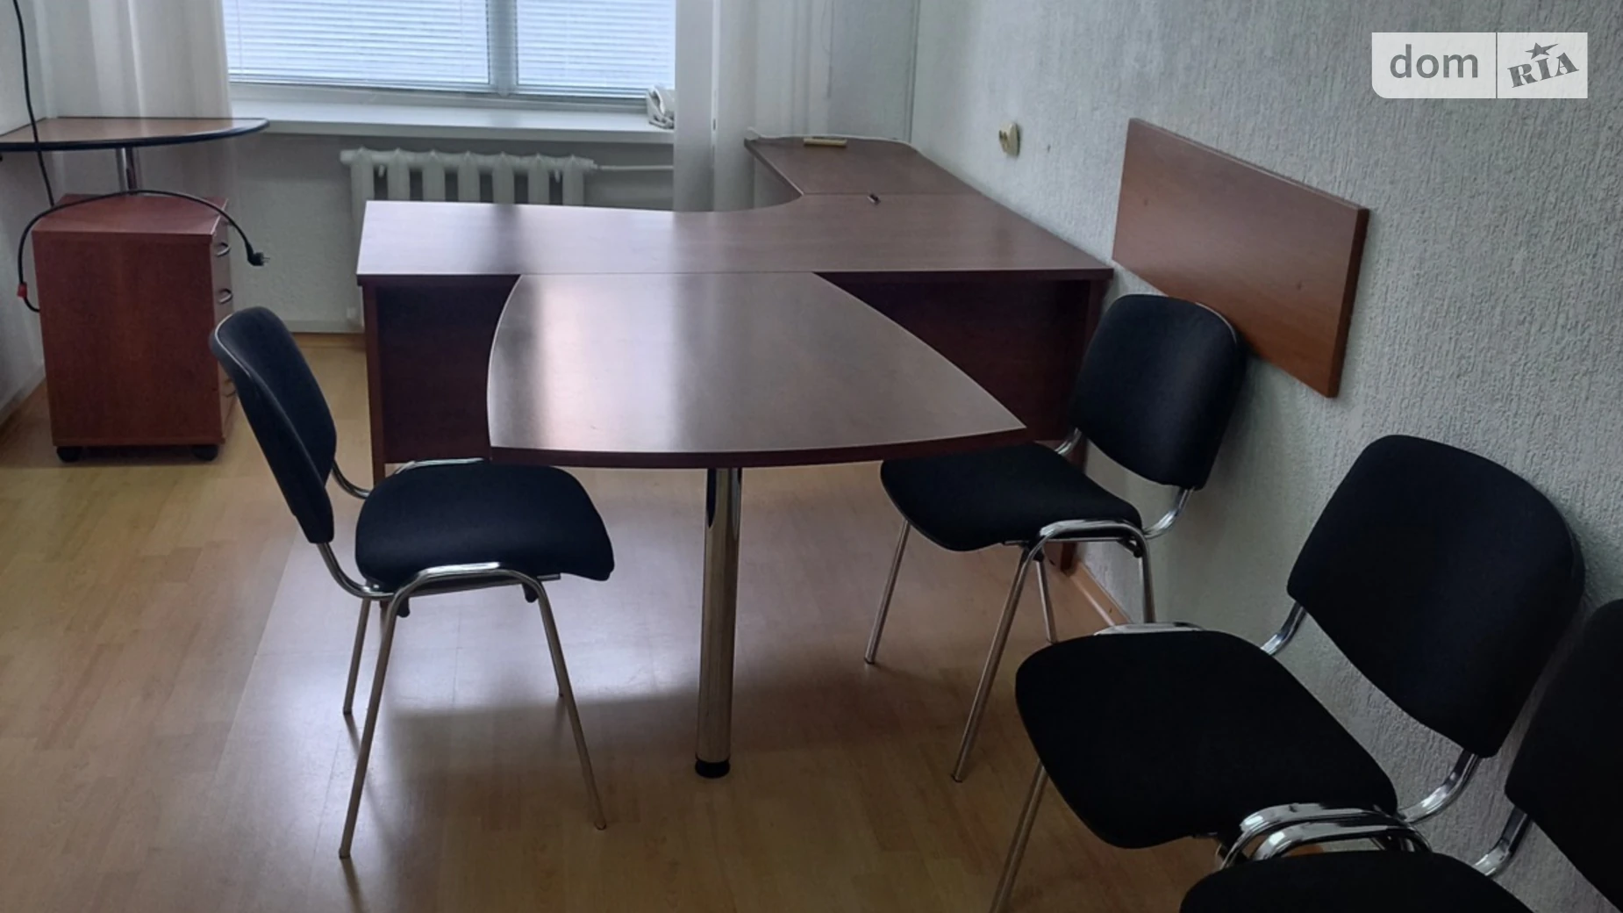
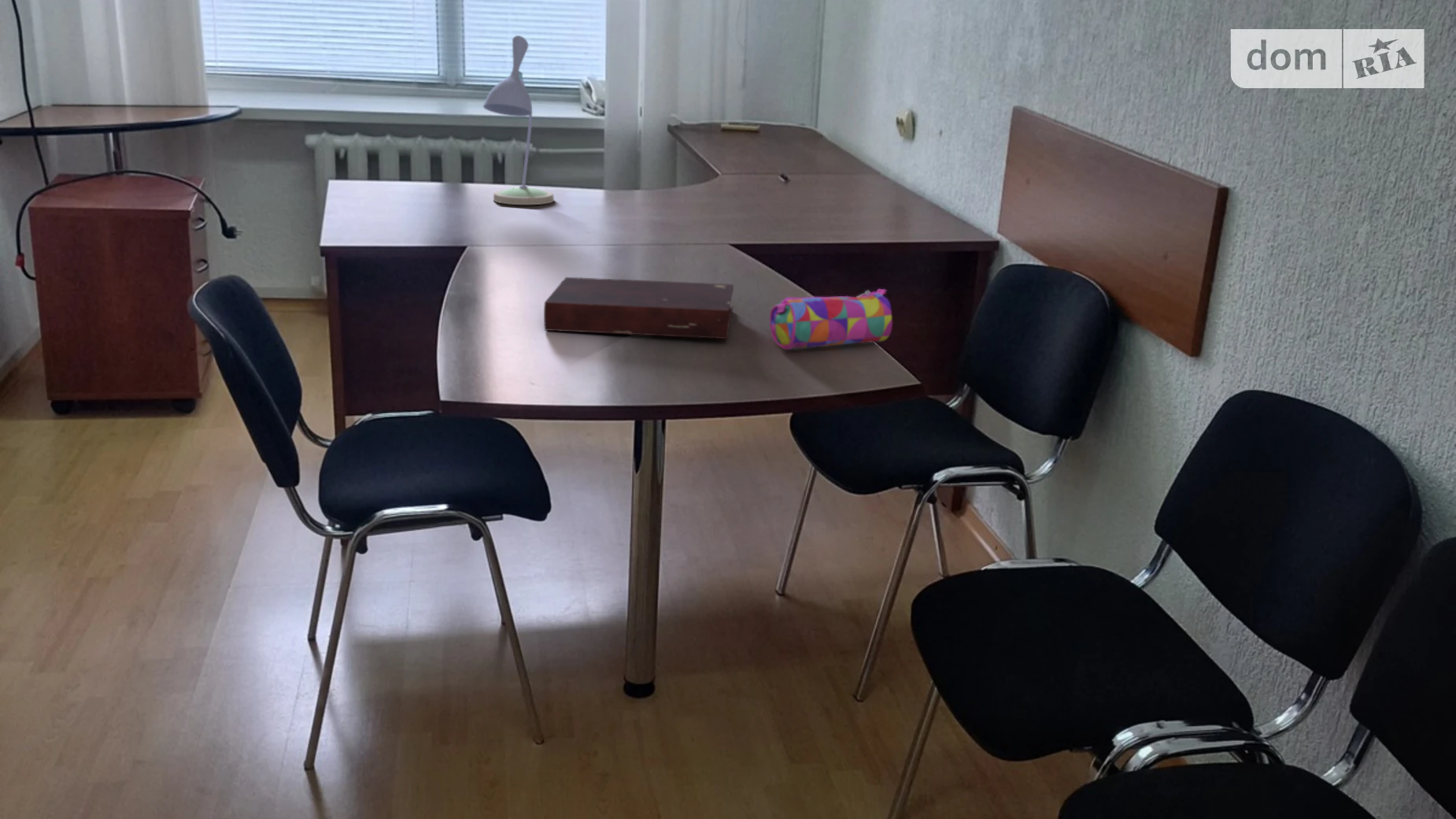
+ desk lamp [482,35,555,206]
+ book [543,276,734,339]
+ pencil case [769,288,893,350]
